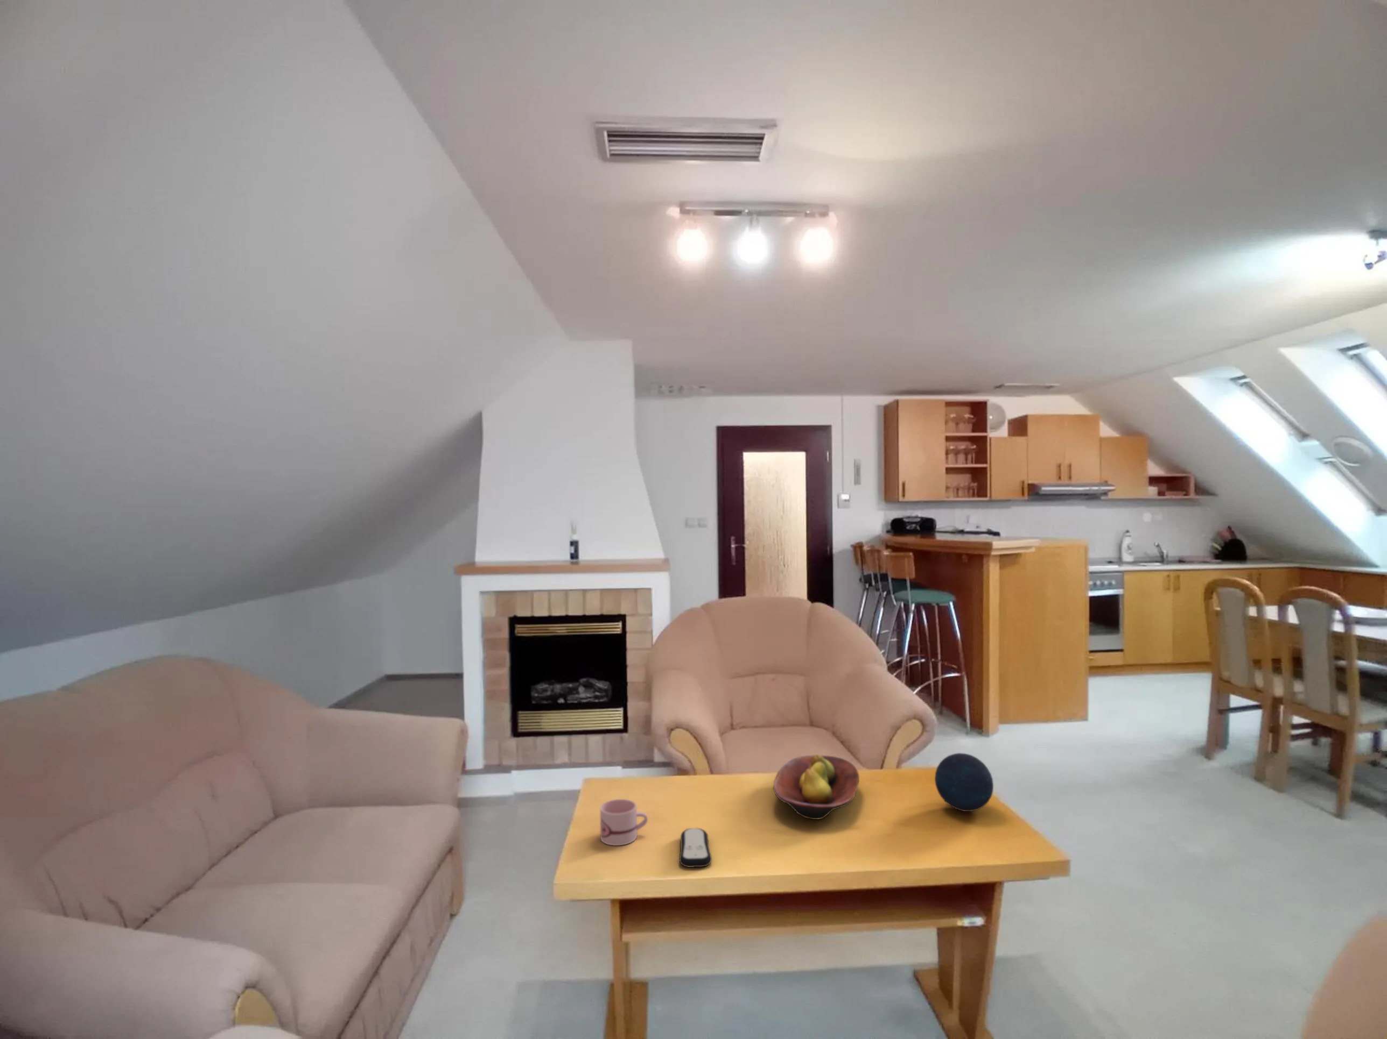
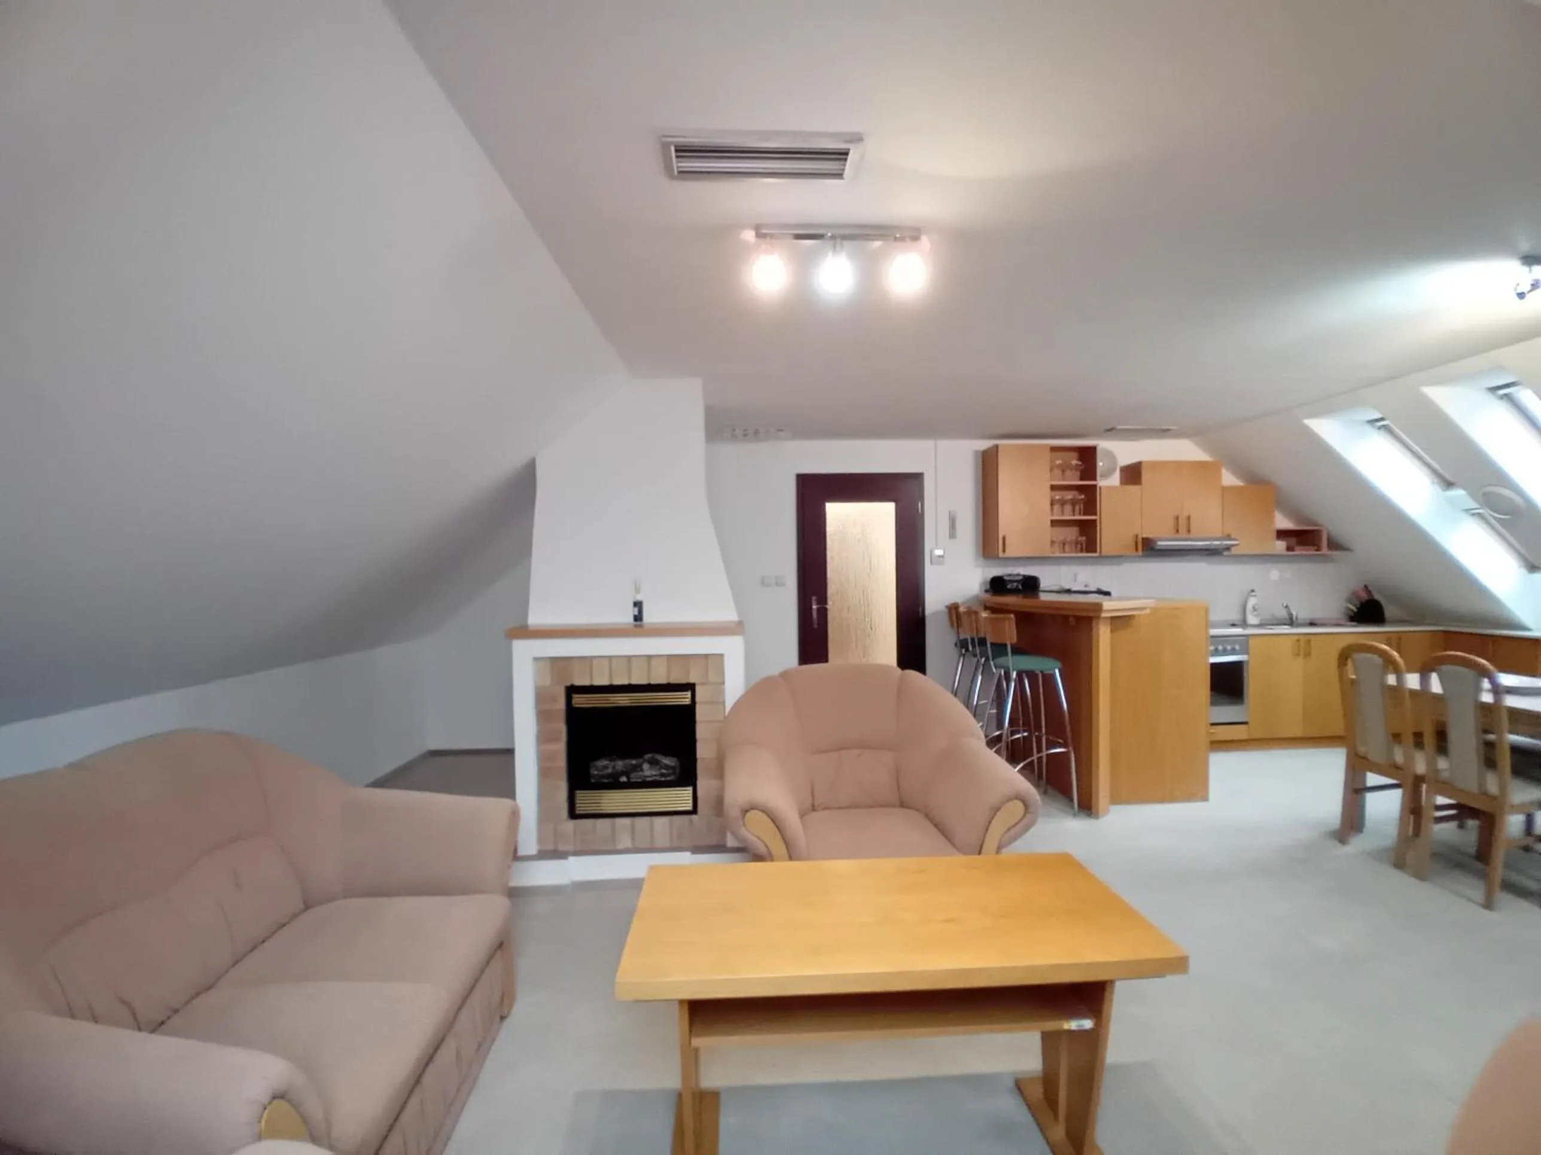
- fruit bowl [772,754,860,820]
- remote control [679,827,712,868]
- decorative orb [934,752,994,812]
- mug [600,799,649,846]
